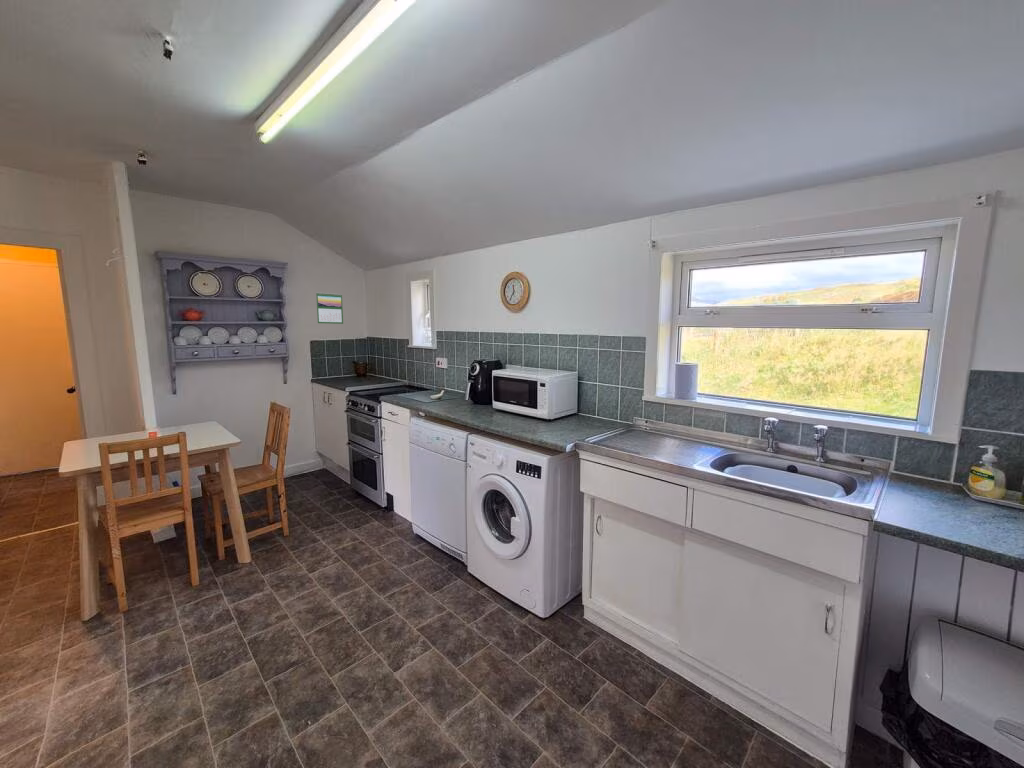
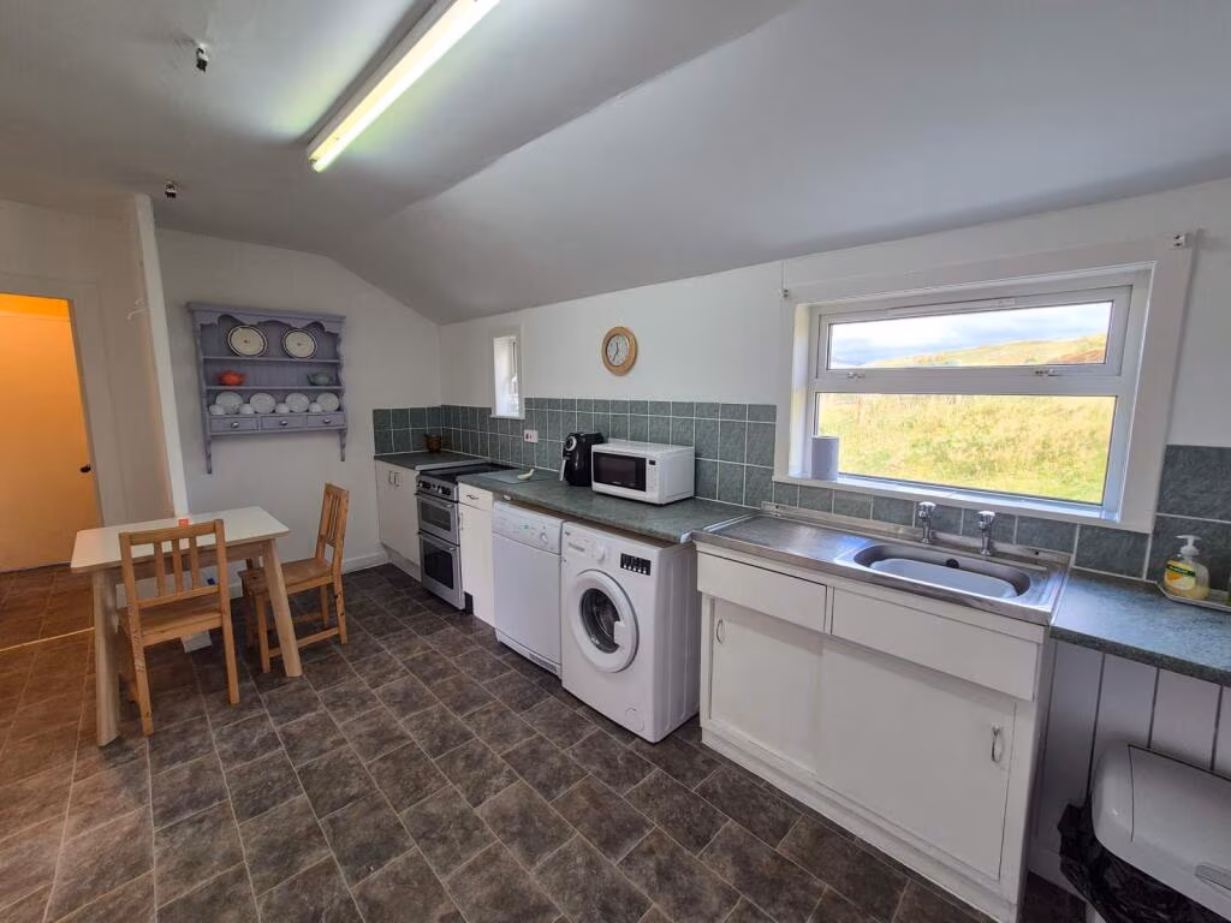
- calendar [315,291,344,325]
